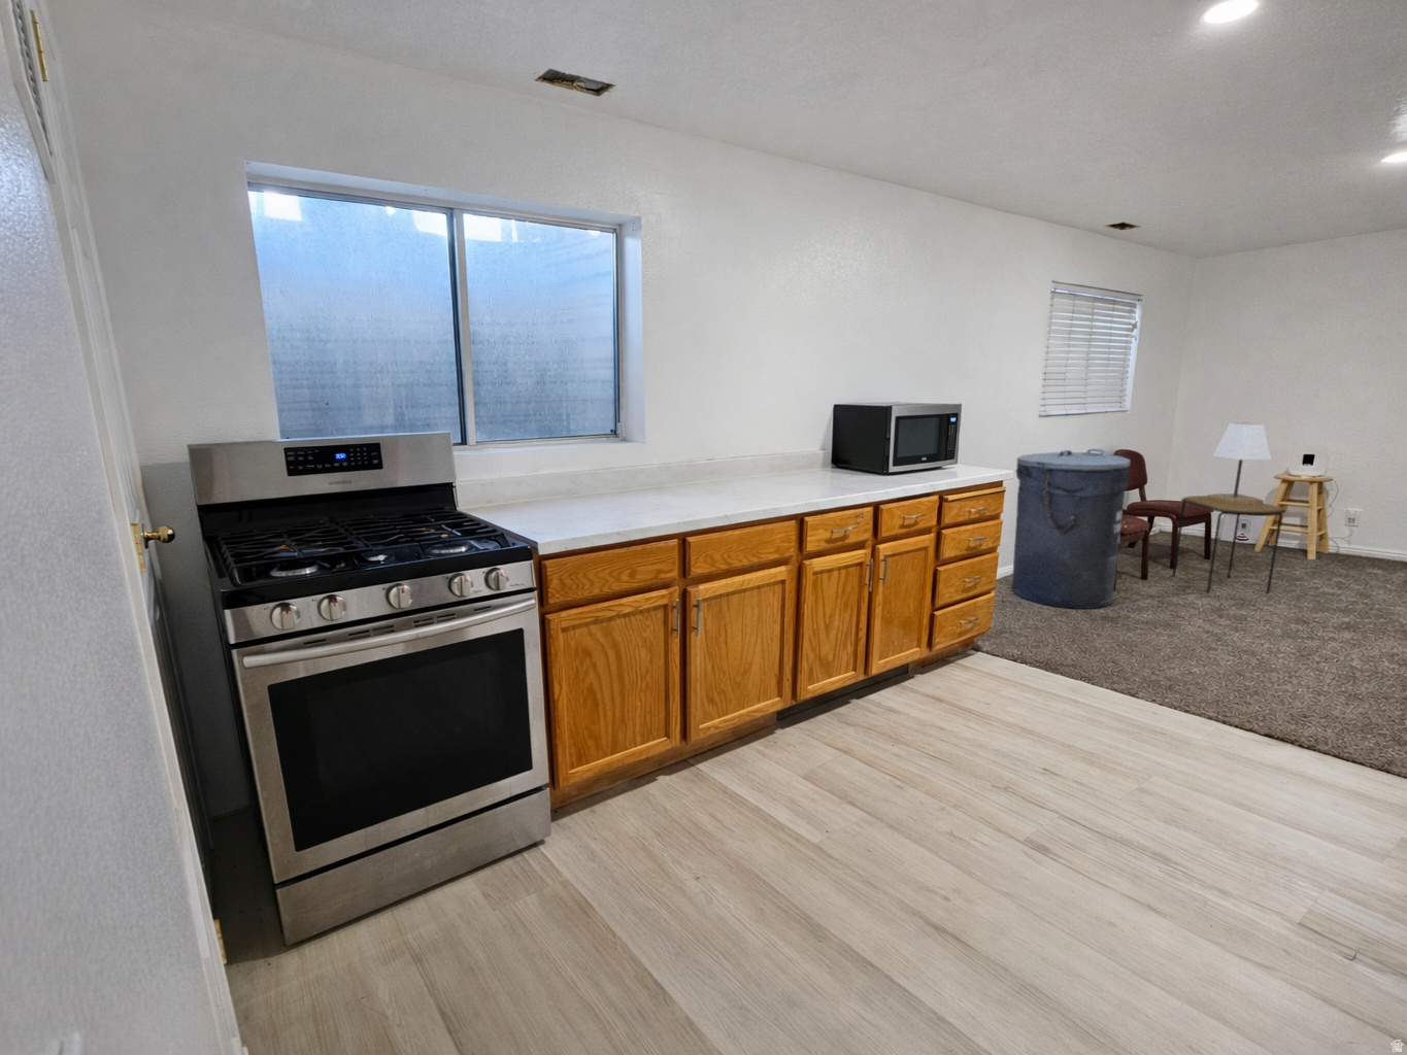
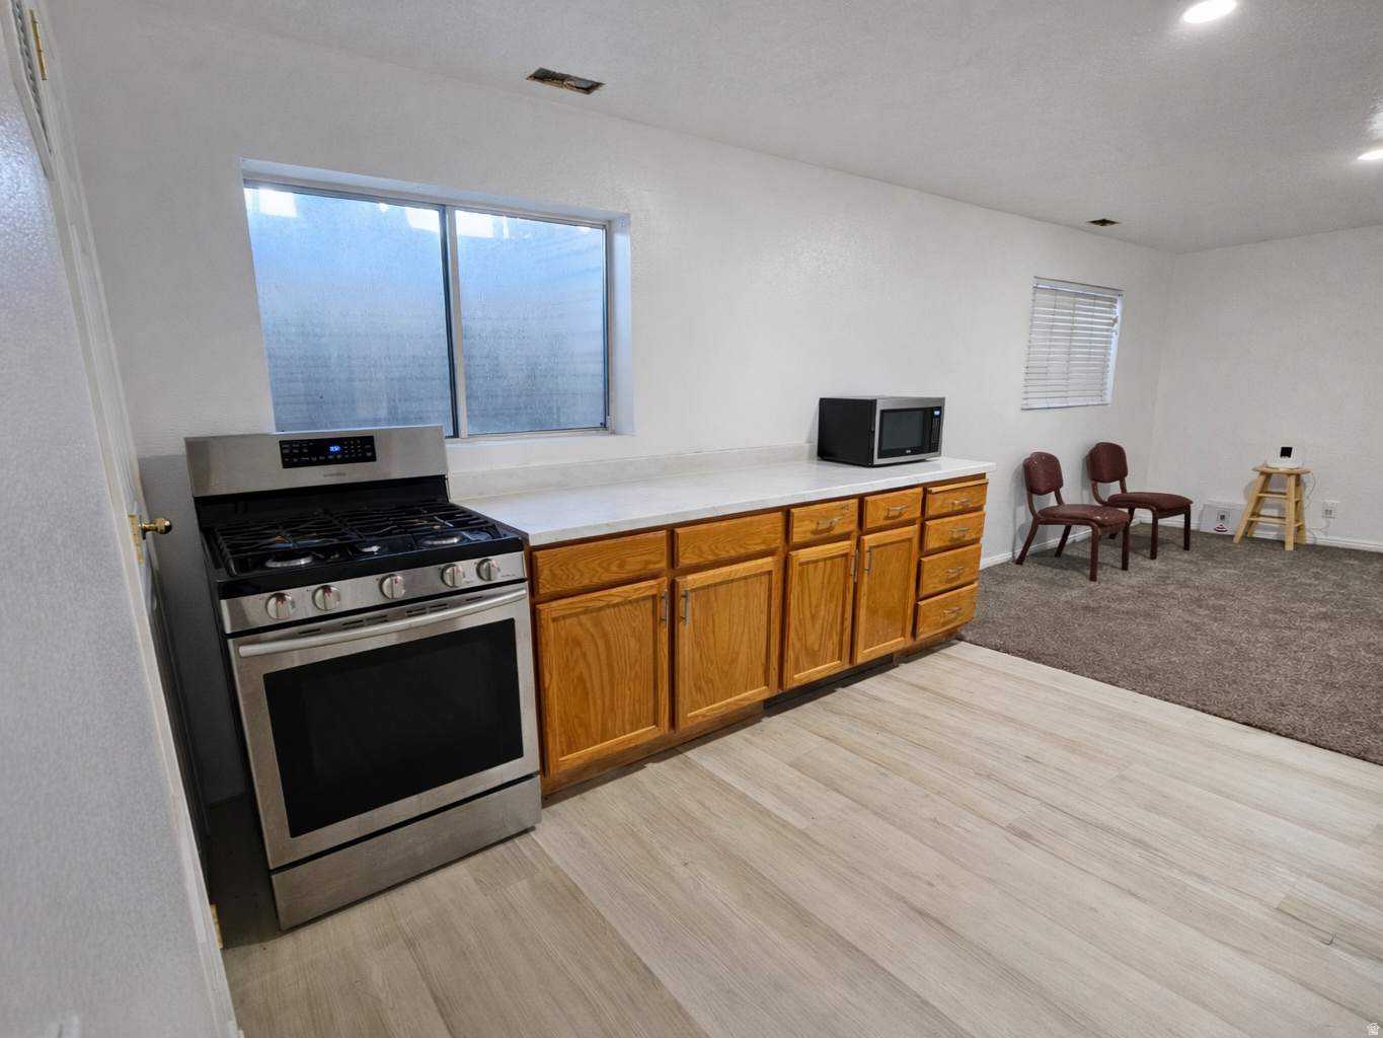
- trash can [1010,448,1131,610]
- side table [1171,494,1286,594]
- lamp [1206,422,1272,504]
